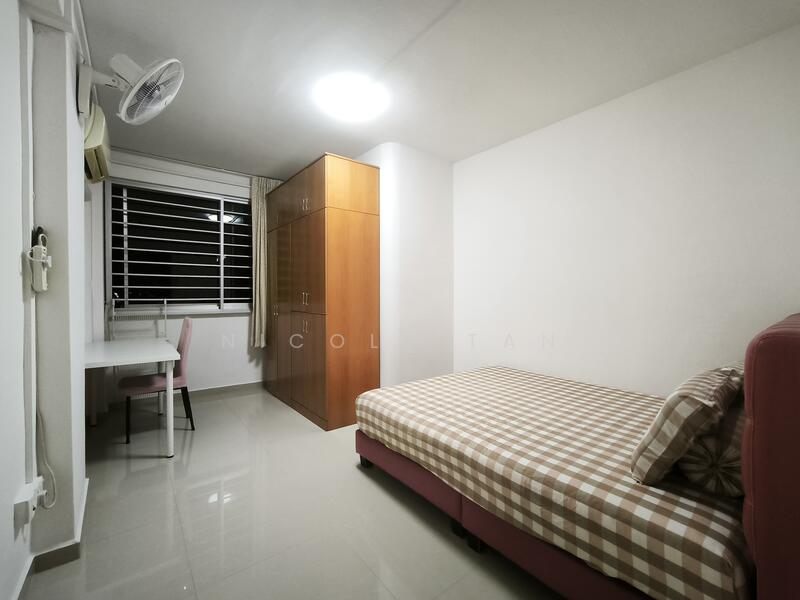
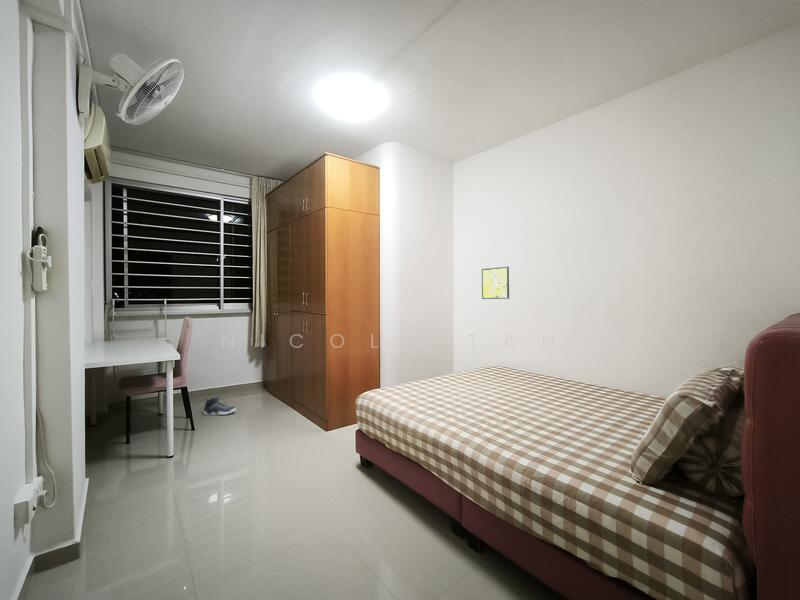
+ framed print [481,265,510,300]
+ sneaker [202,394,237,416]
